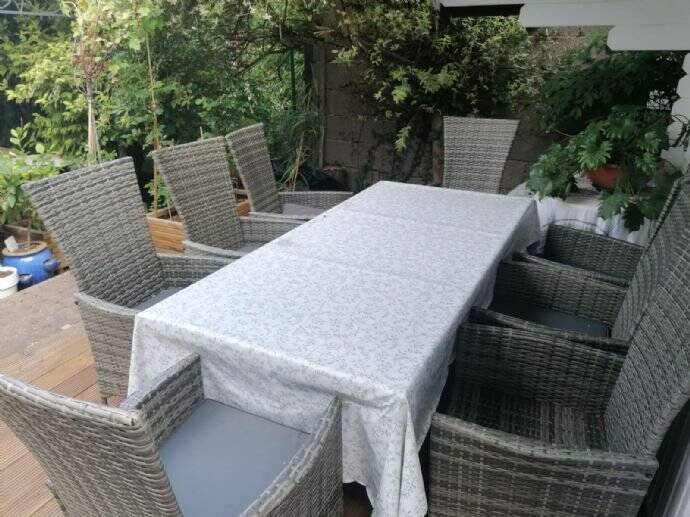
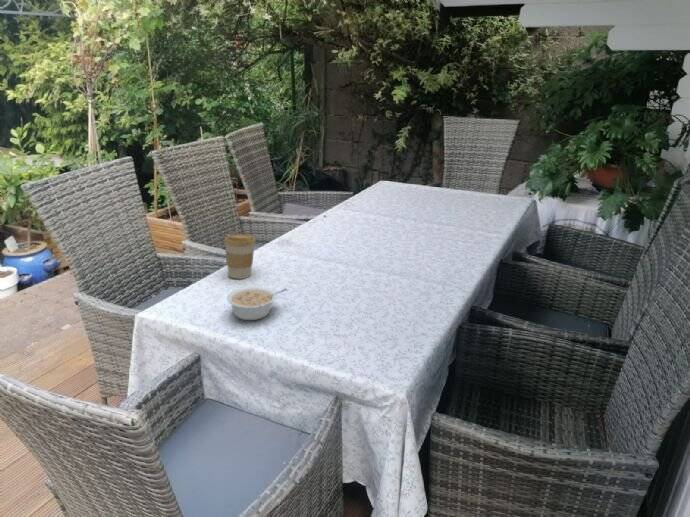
+ legume [226,285,288,321]
+ coffee cup [223,233,257,280]
